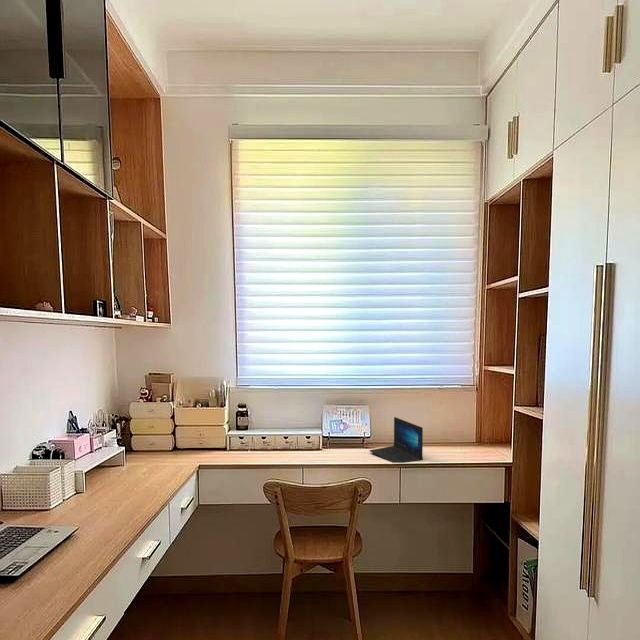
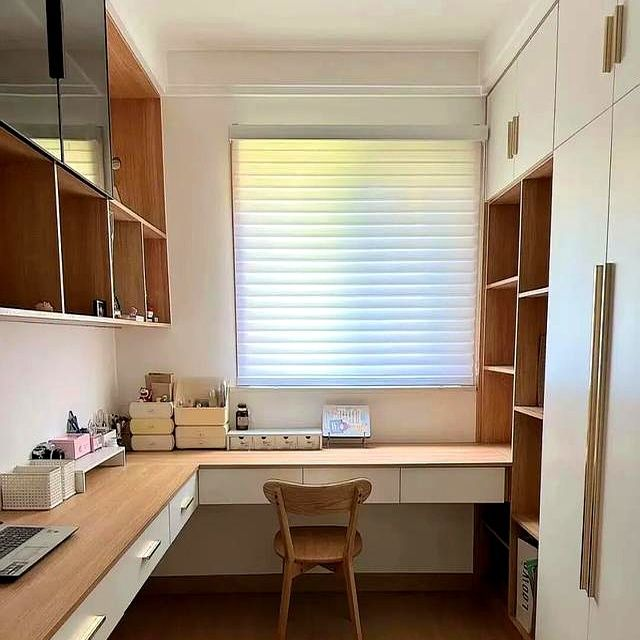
- laptop [369,416,424,464]
